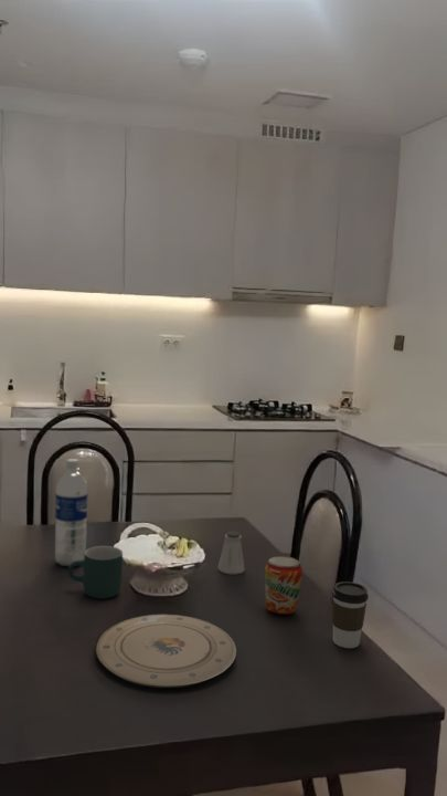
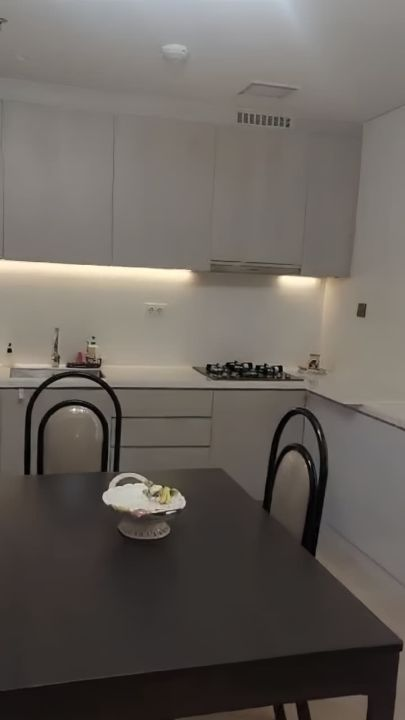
- beverage can [264,555,304,615]
- coffee cup [331,580,370,649]
- water bottle [54,458,88,567]
- mug [67,545,124,600]
- plate [95,614,237,689]
- saltshaker [217,531,246,575]
